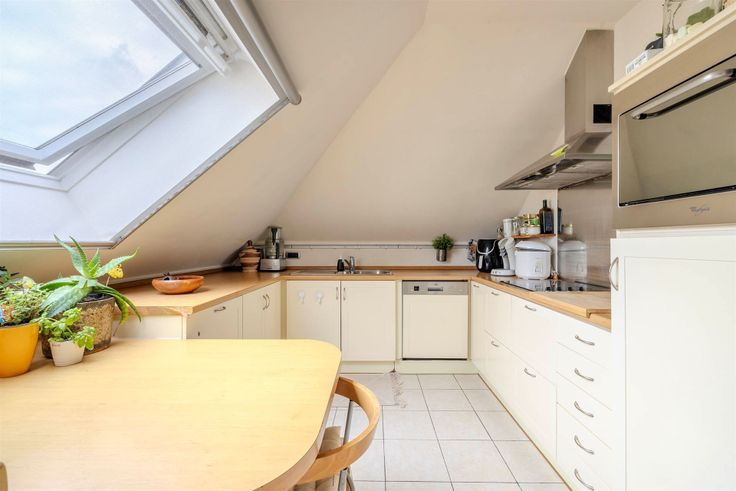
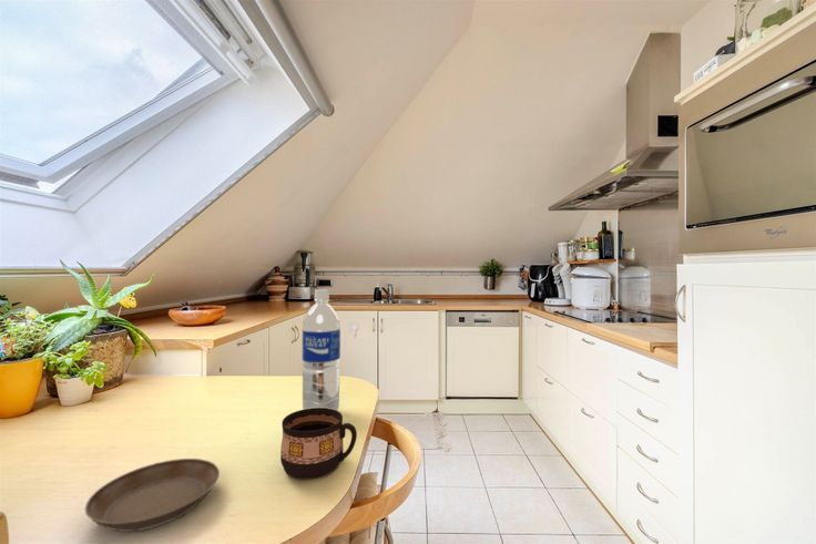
+ saucer [84,458,221,533]
+ water bottle [302,288,341,411]
+ cup [279,408,358,481]
